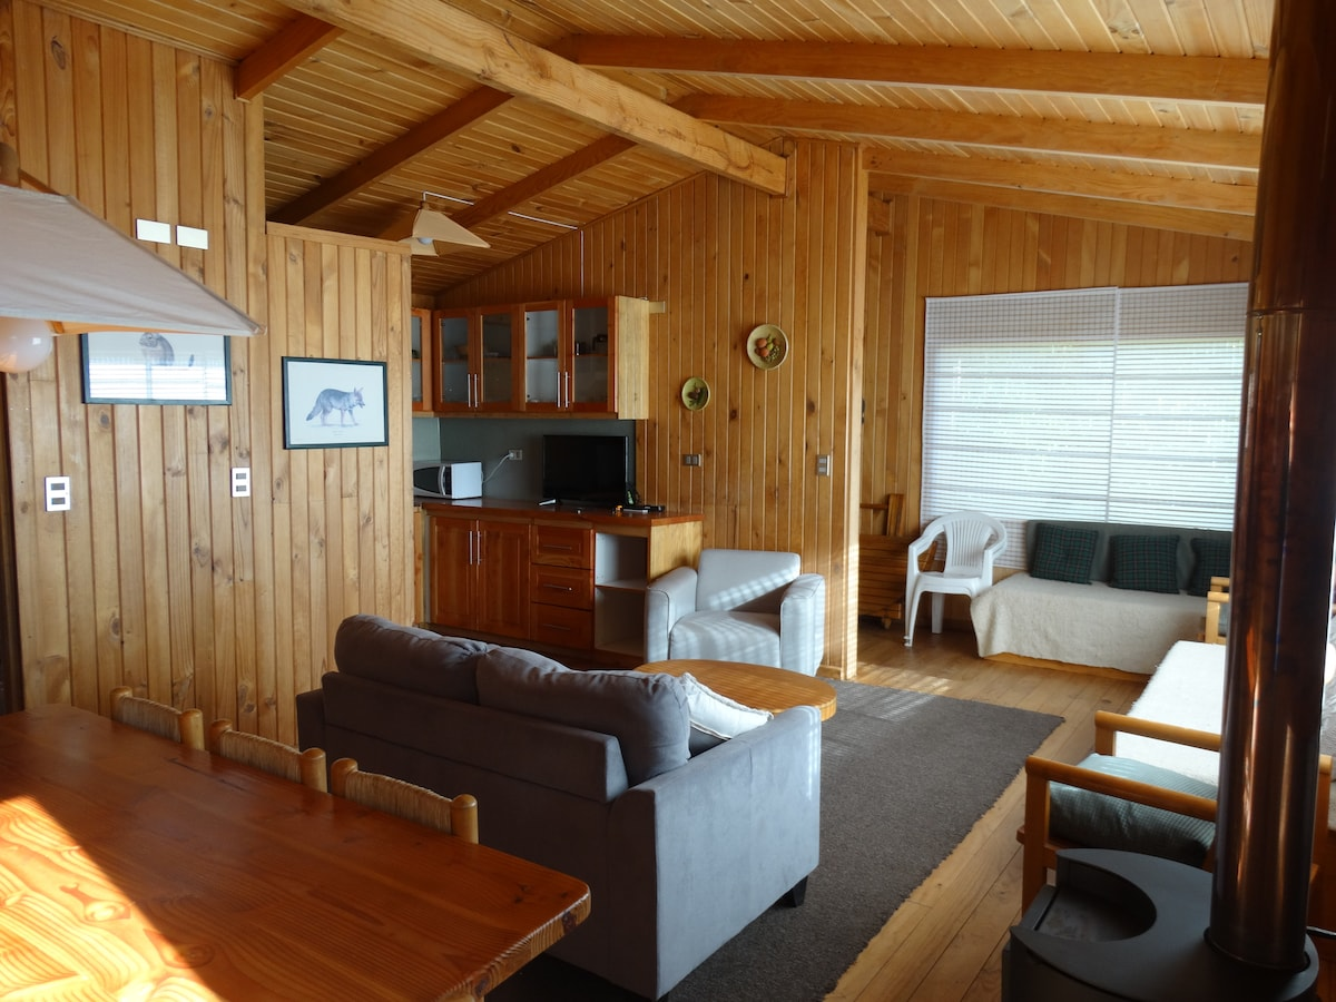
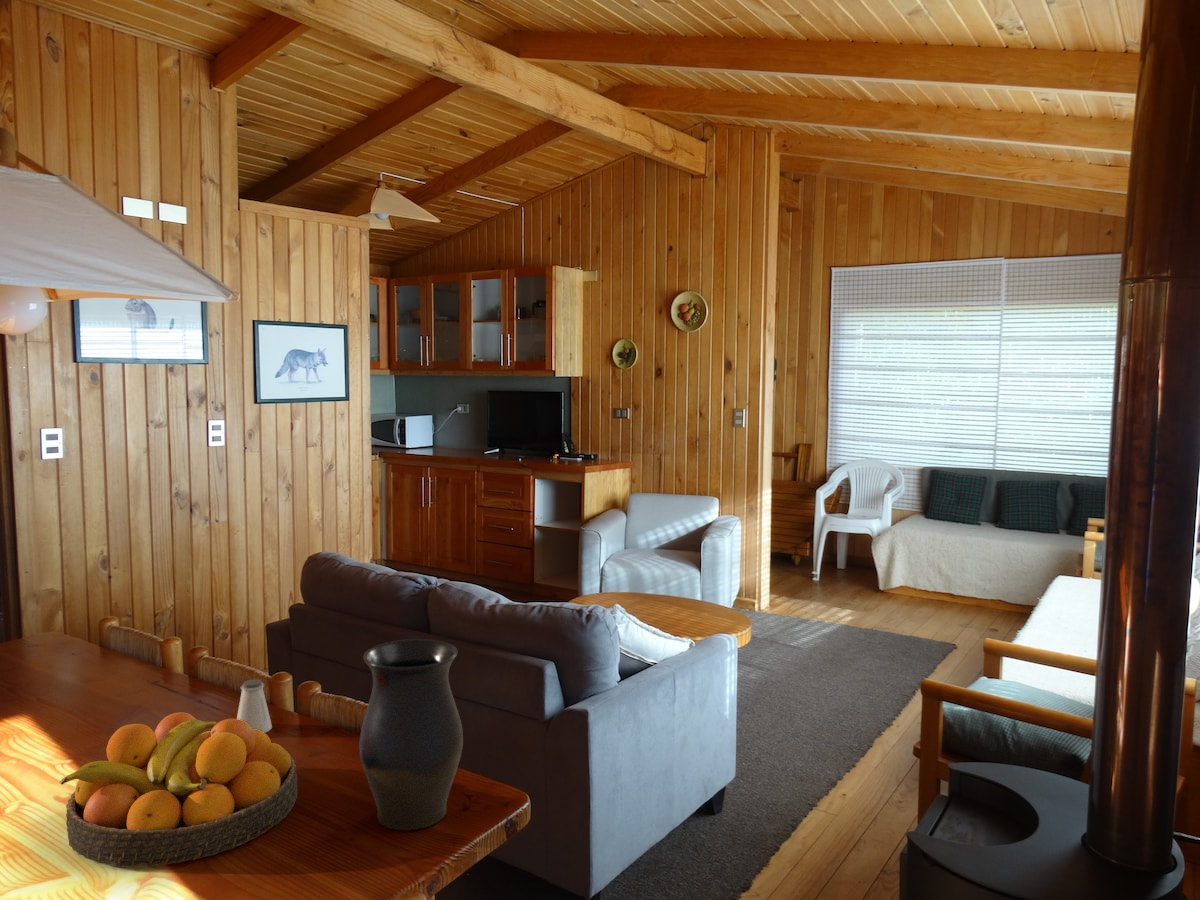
+ fruit bowl [58,711,298,868]
+ vase [358,638,464,831]
+ saltshaker [236,678,273,734]
